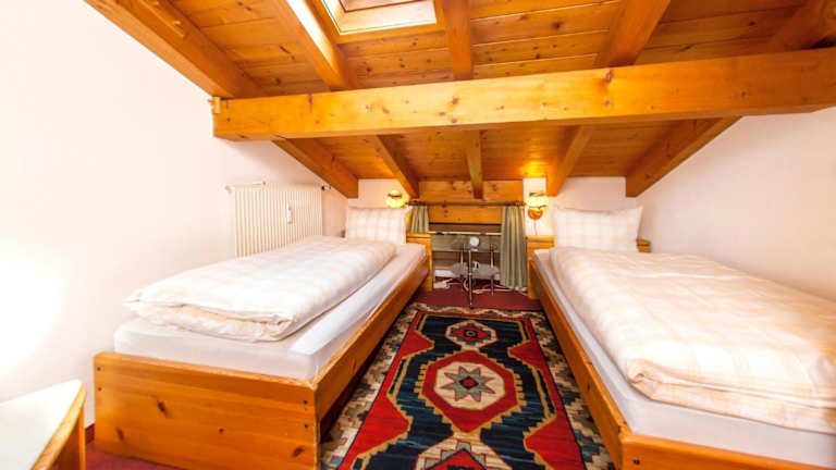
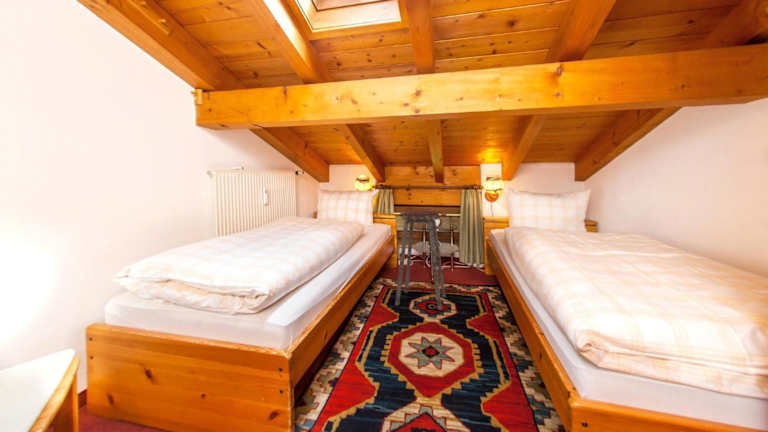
+ music stool [394,209,447,311]
